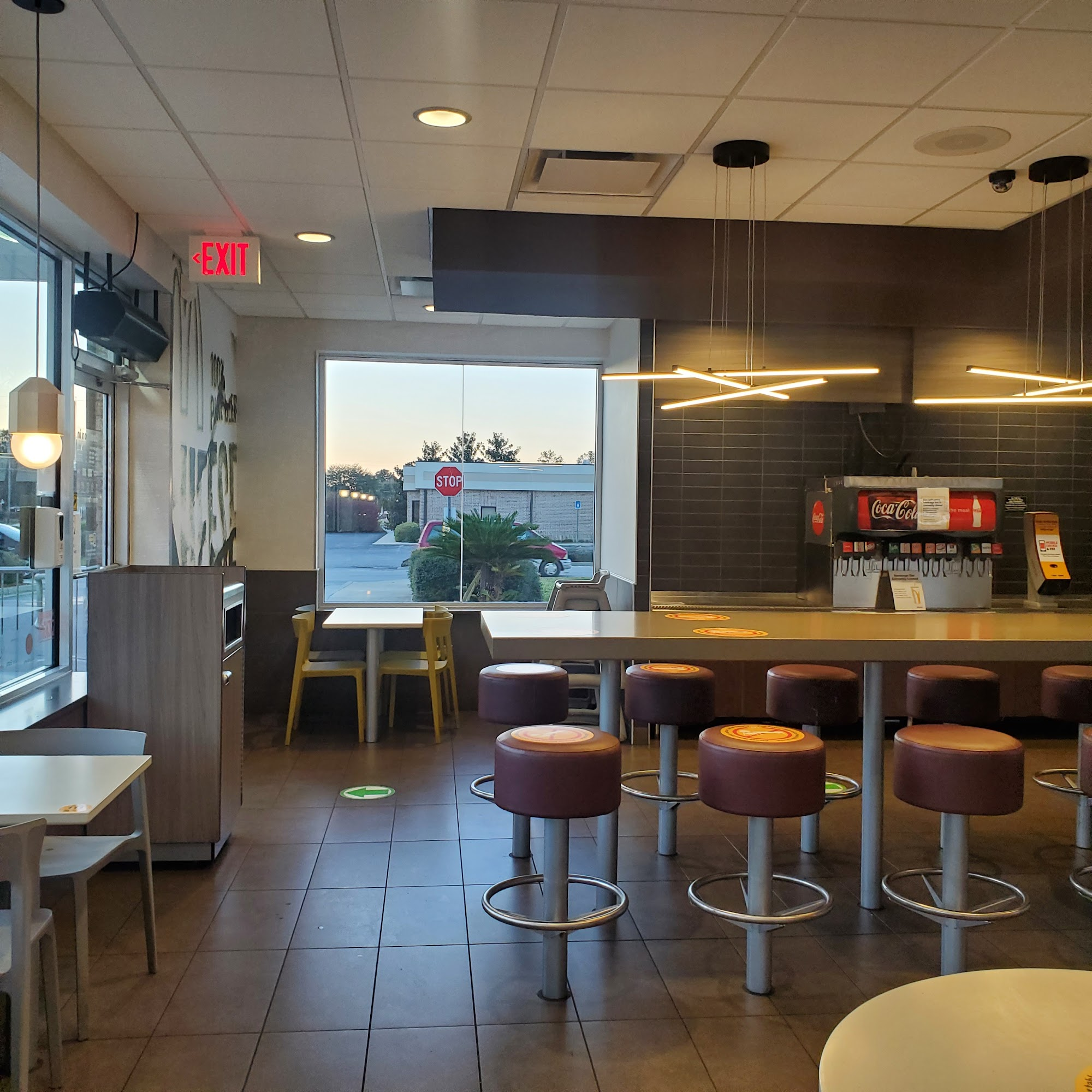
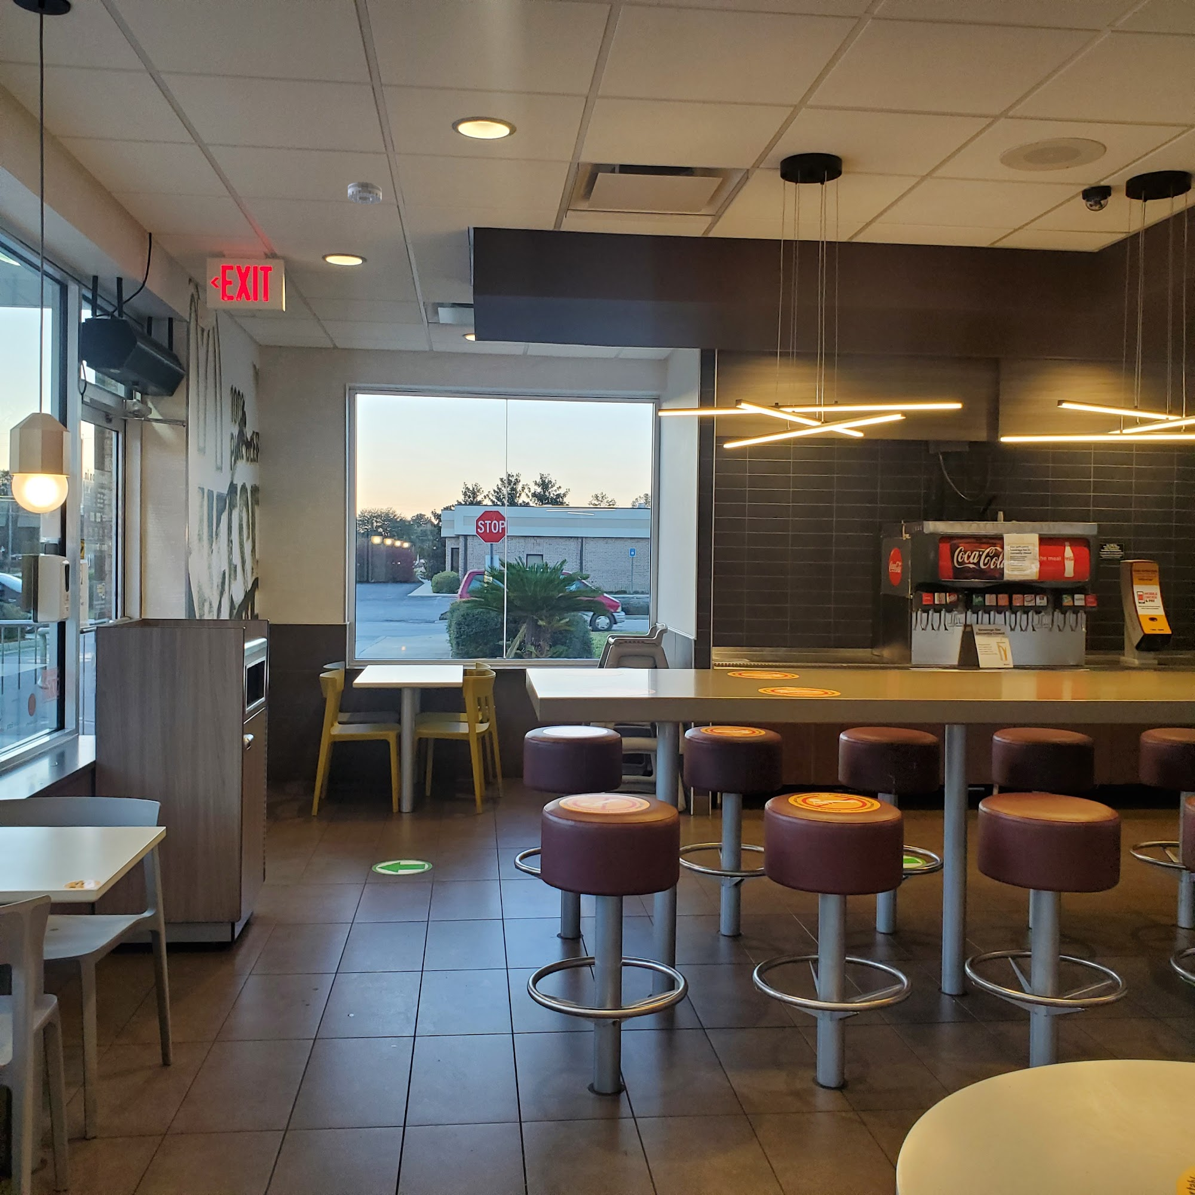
+ smoke detector [347,181,382,205]
